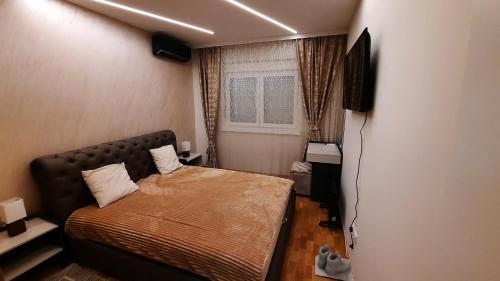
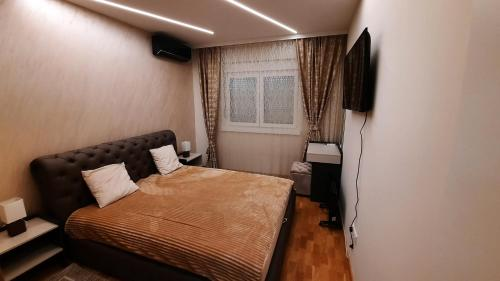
- boots [314,243,355,281]
